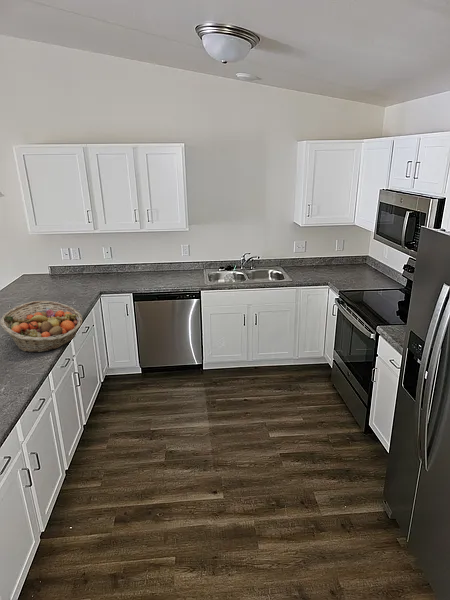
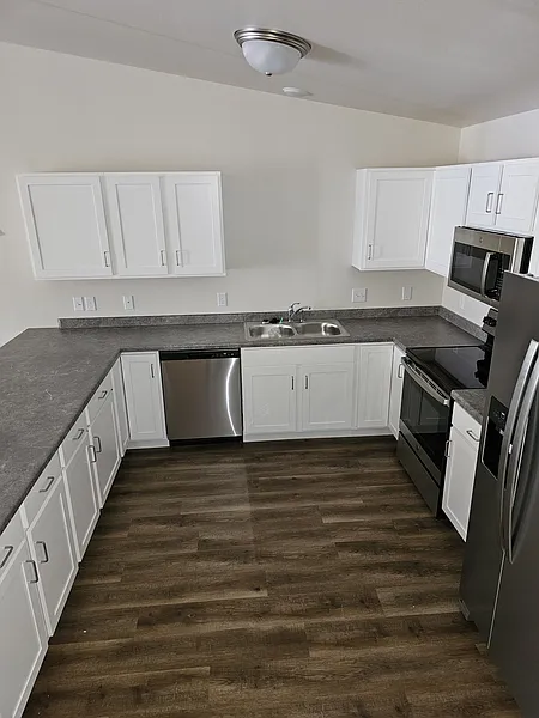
- fruit basket [0,300,83,354]
